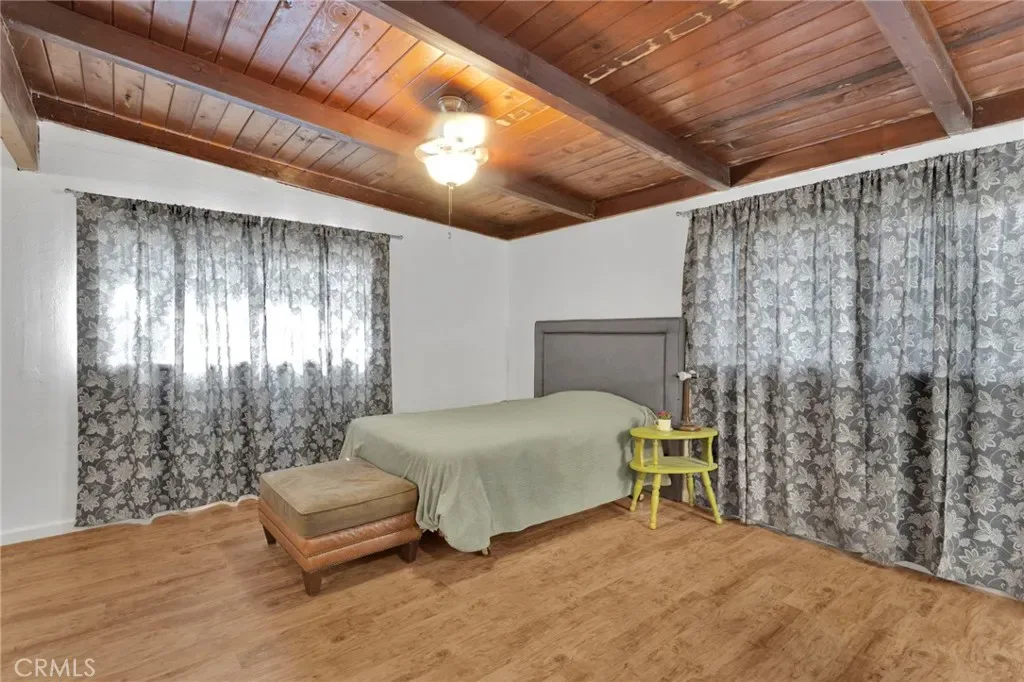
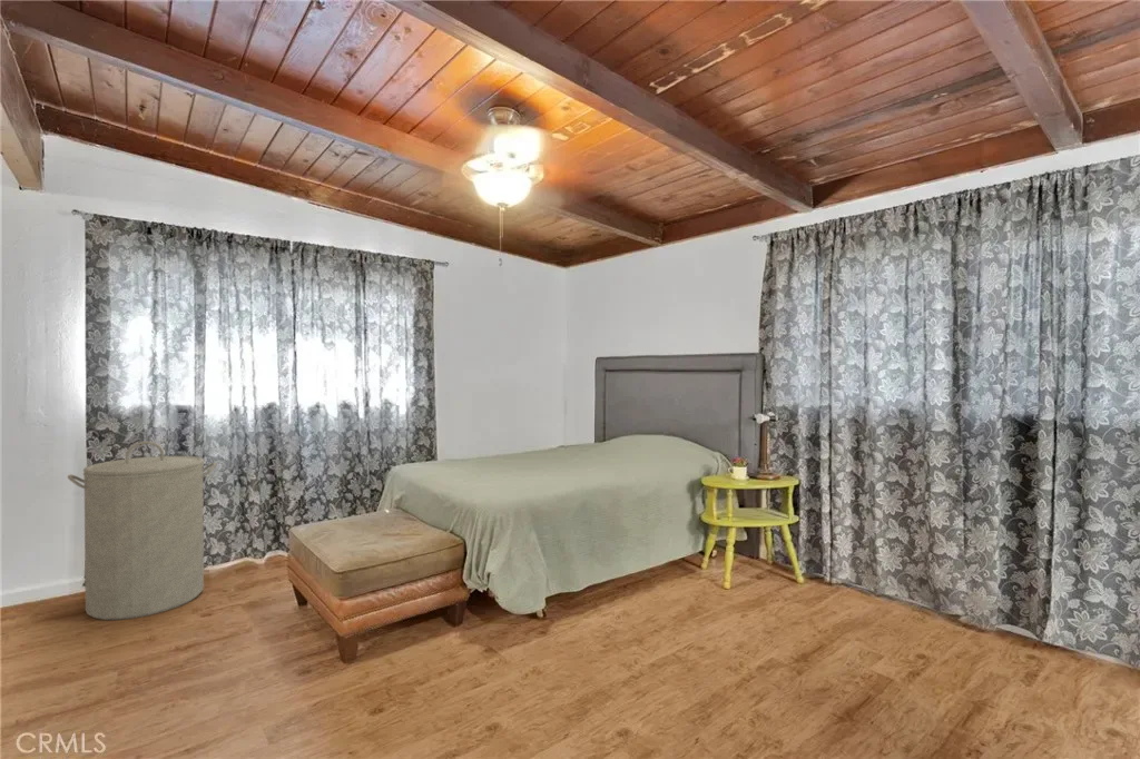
+ laundry hamper [67,440,217,621]
